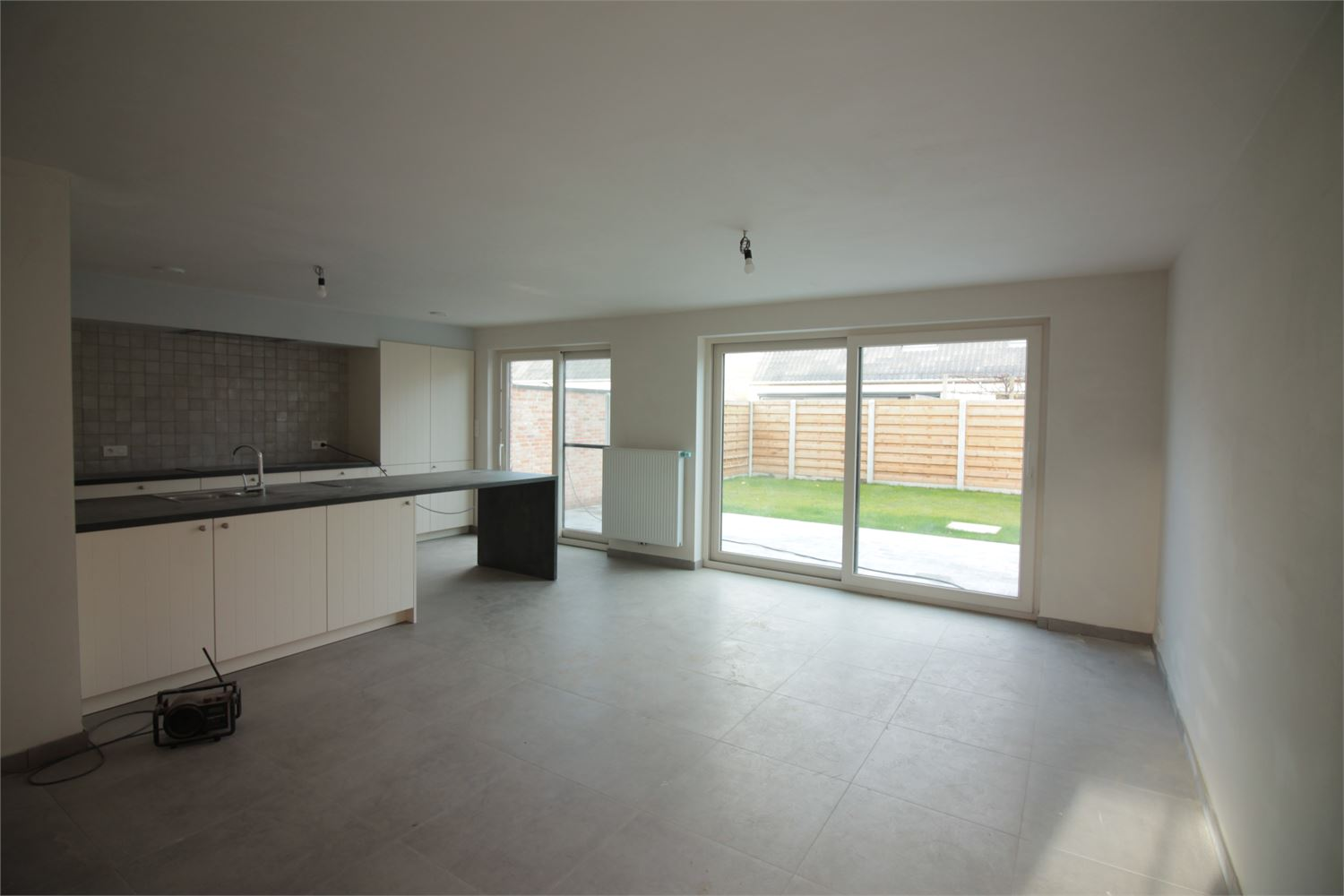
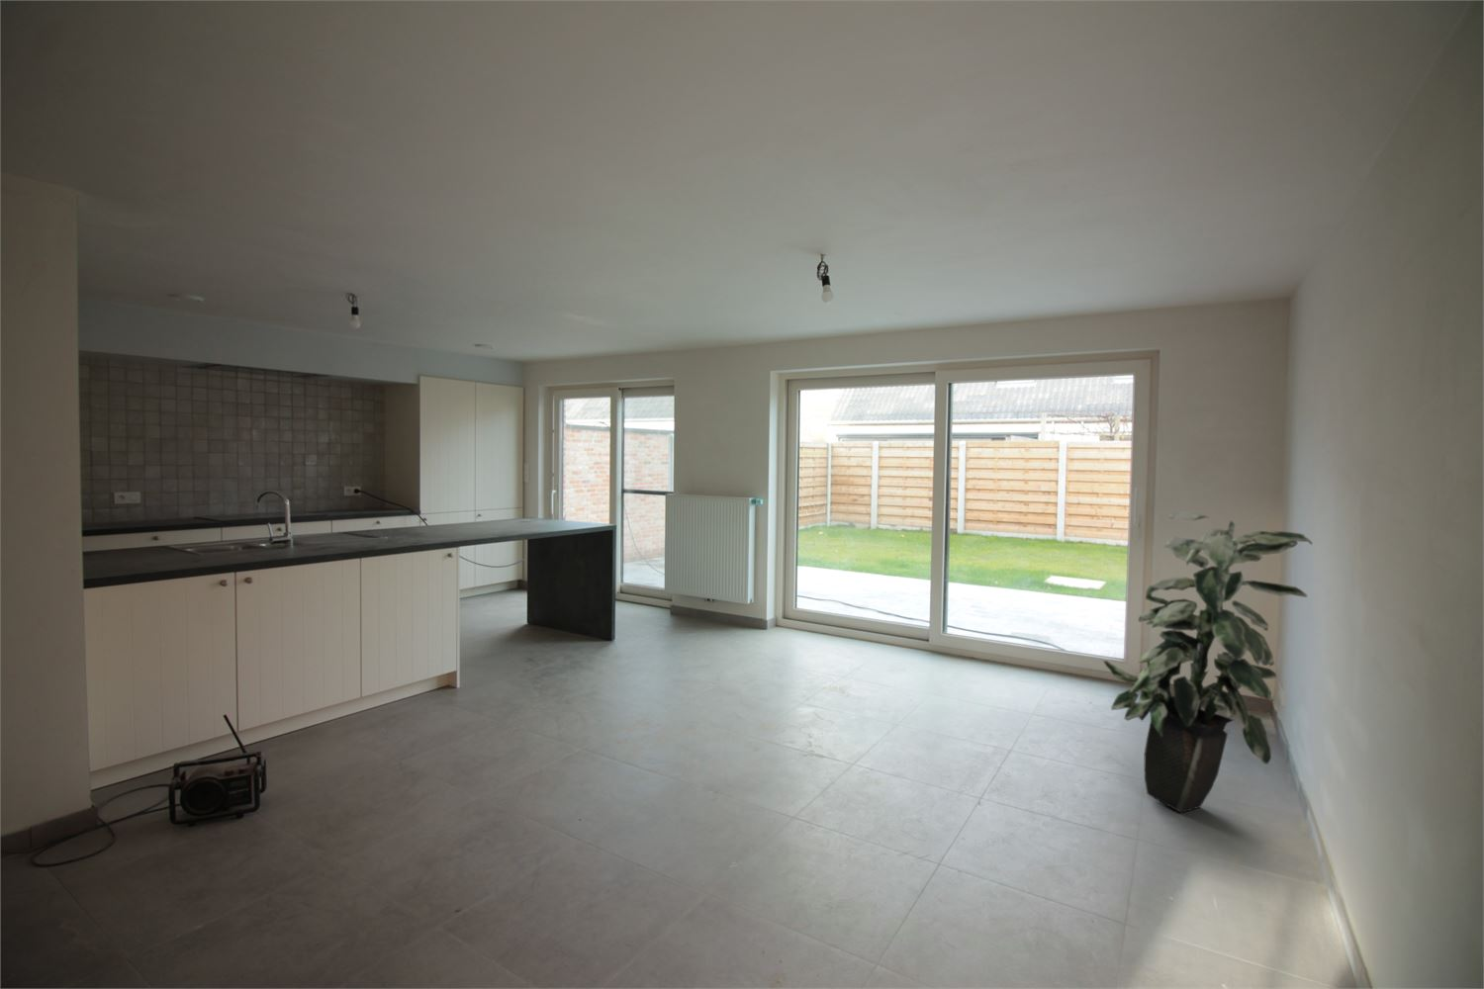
+ indoor plant [1102,510,1314,813]
